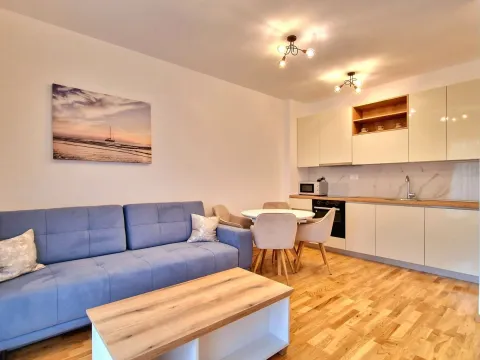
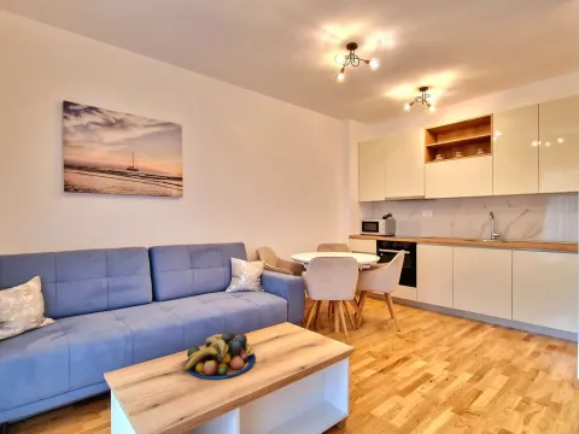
+ fruit bowl [183,332,257,380]
